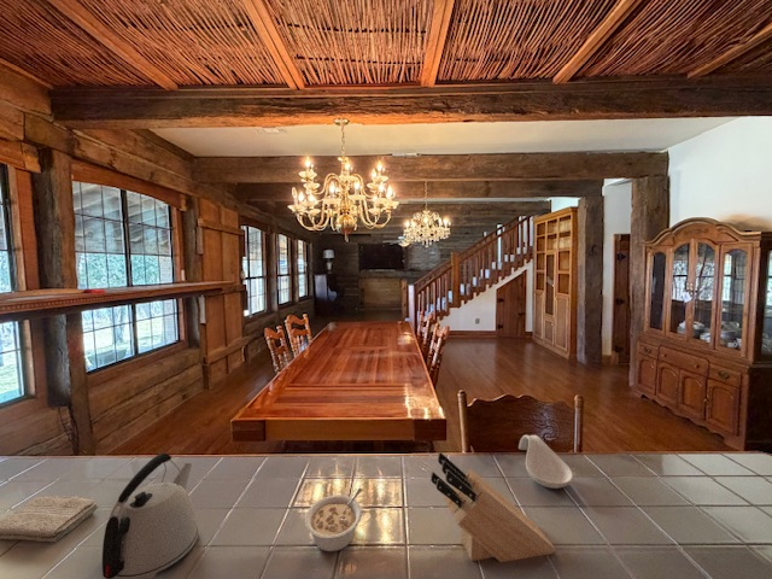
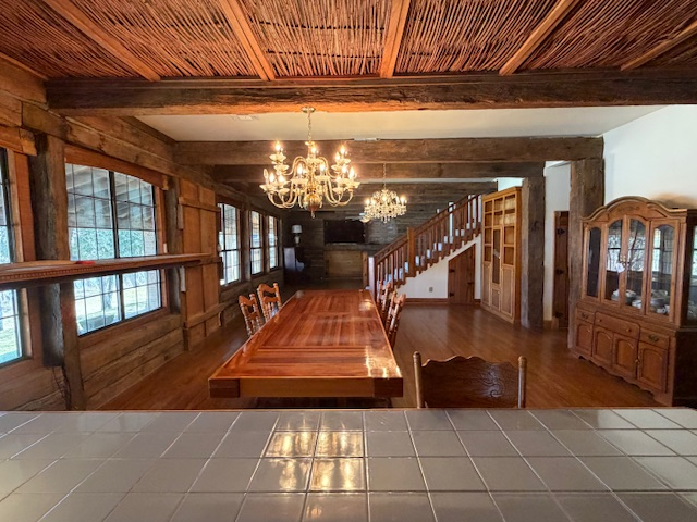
- spoon rest [517,434,574,490]
- washcloth [0,495,100,544]
- legume [304,487,363,552]
- knife block [429,451,557,563]
- kettle [101,452,199,579]
